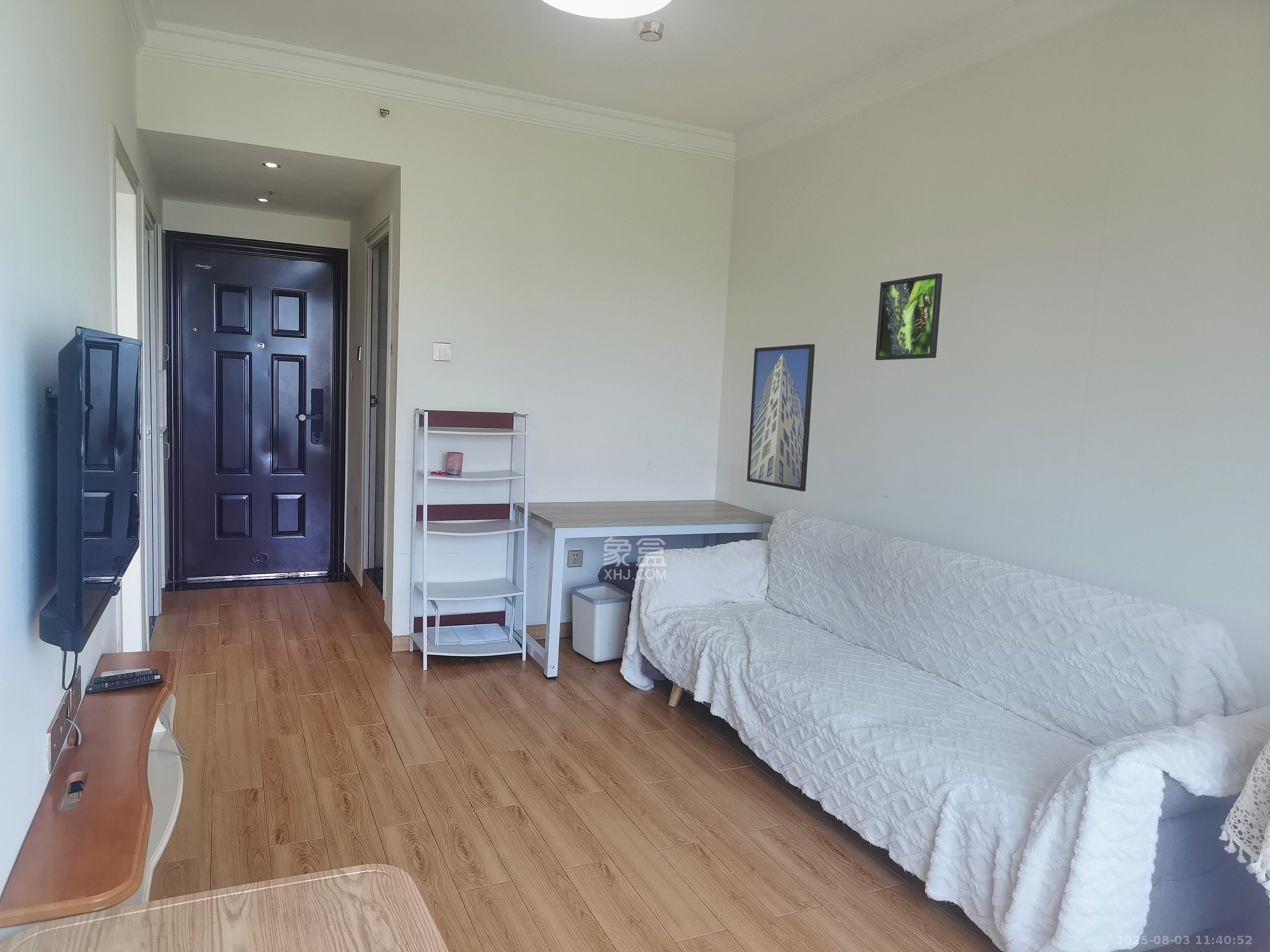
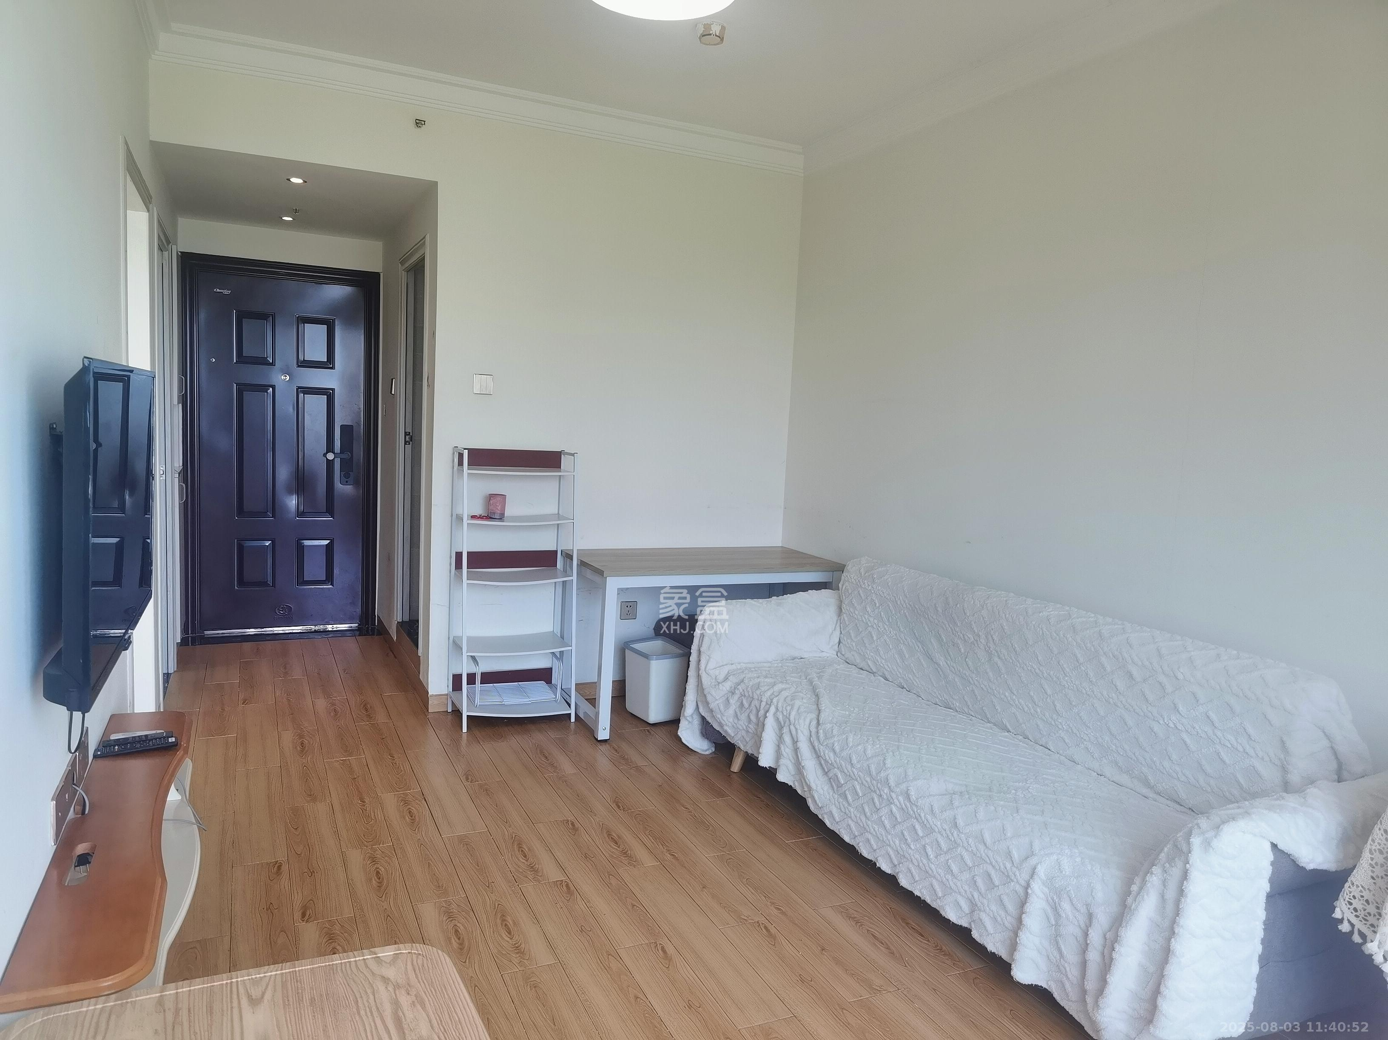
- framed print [875,273,943,361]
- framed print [747,344,815,492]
